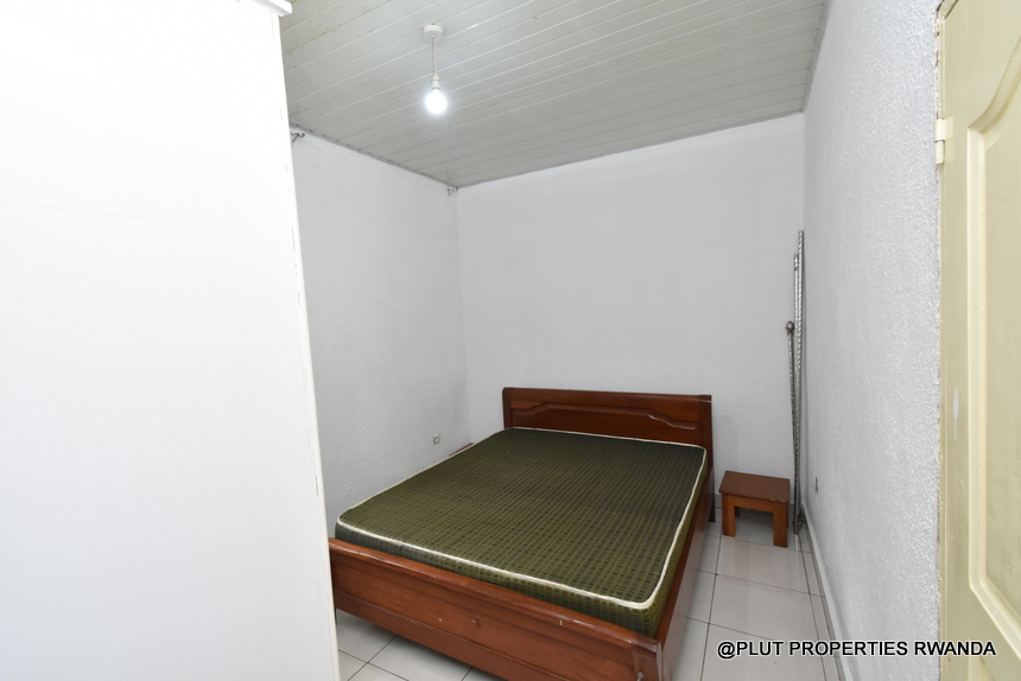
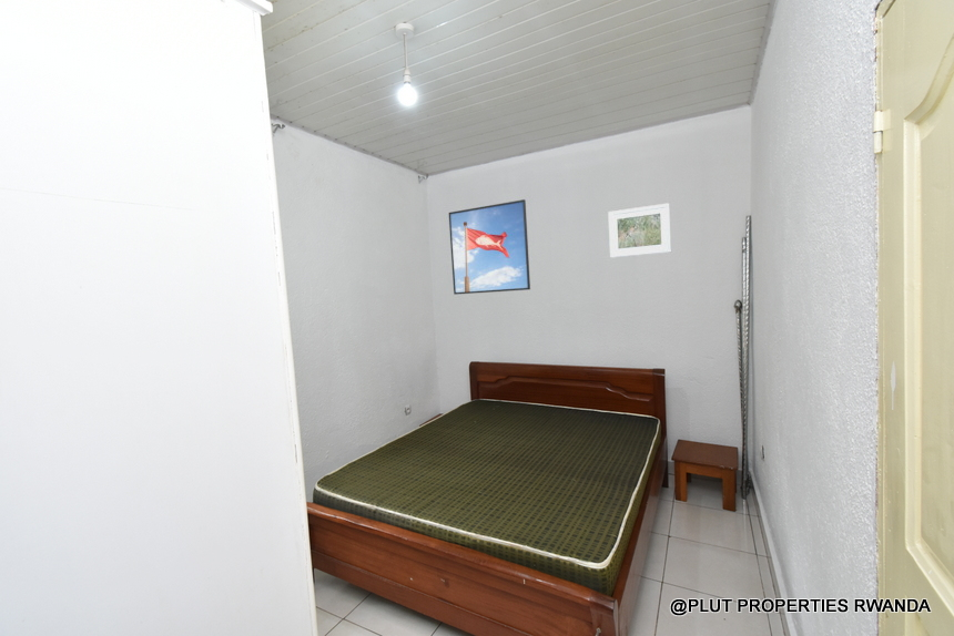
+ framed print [448,198,531,296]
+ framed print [607,202,672,259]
